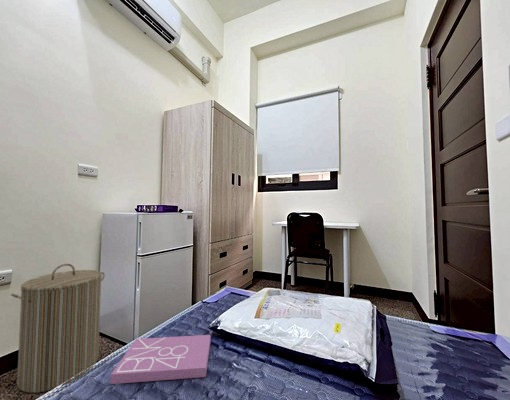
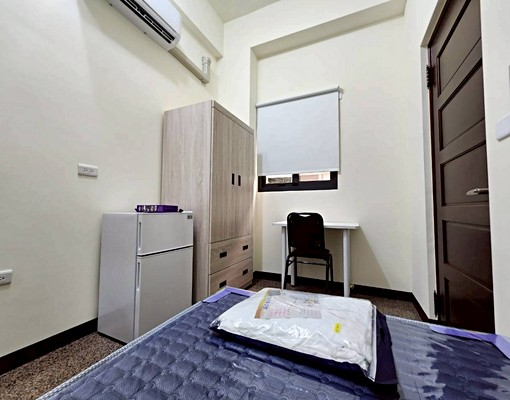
- book [110,334,212,385]
- laundry hamper [10,263,106,394]
